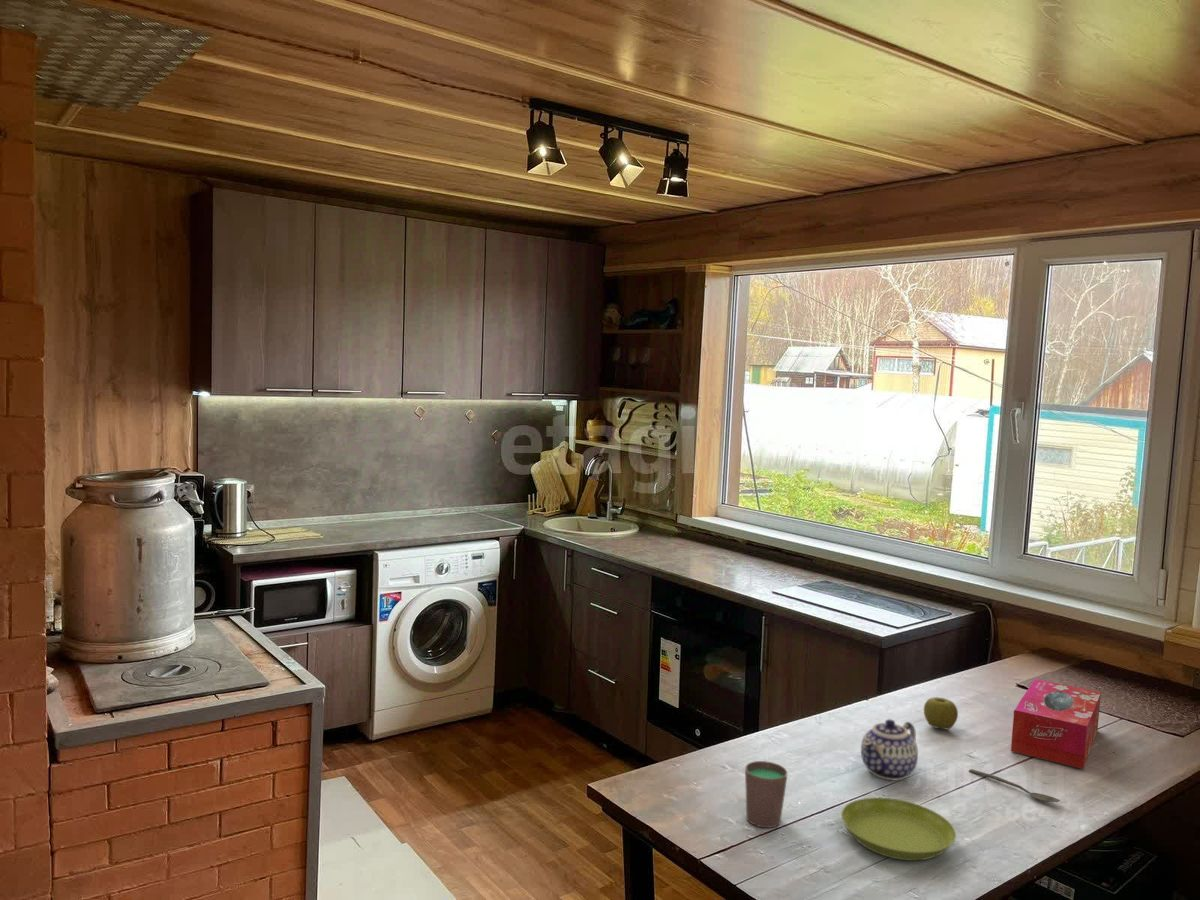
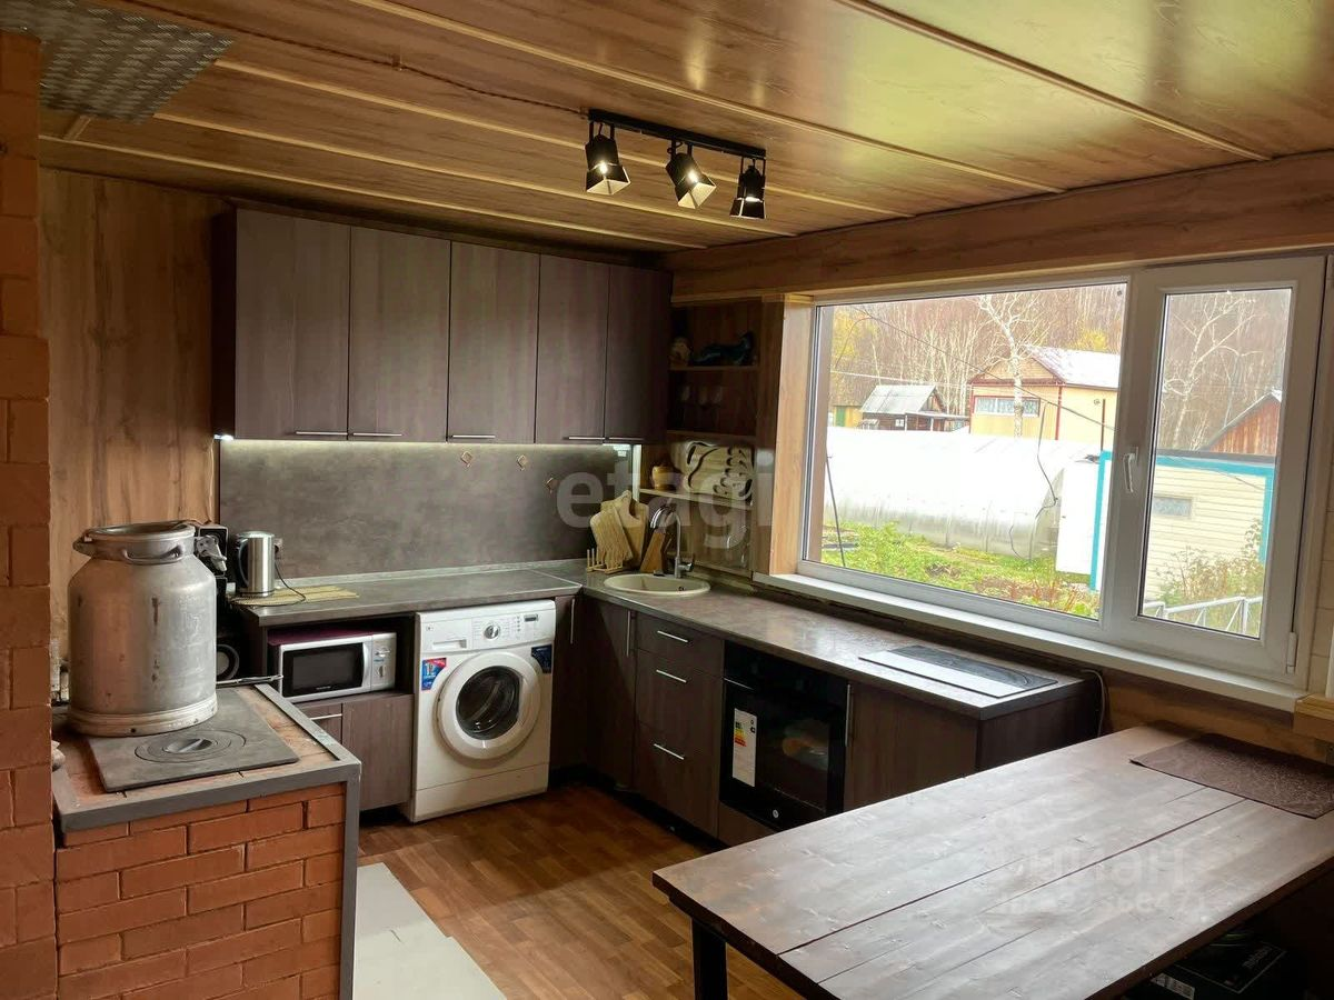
- apple [923,696,959,730]
- cup [744,760,789,829]
- spoon [968,768,1061,803]
- tissue box [1010,678,1102,770]
- teapot [860,718,919,781]
- saucer [840,797,957,862]
